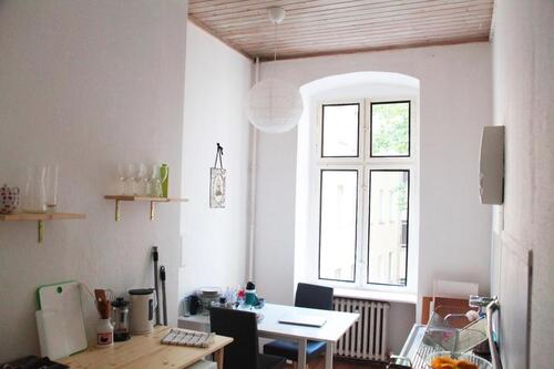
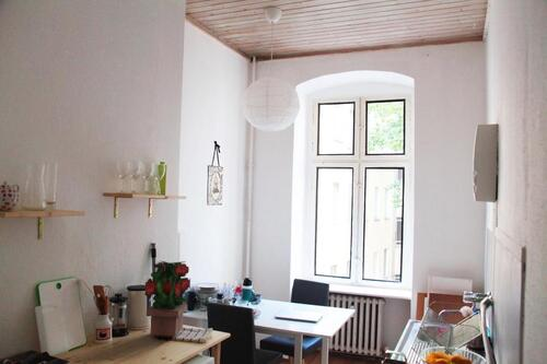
+ potted plant [143,259,191,339]
